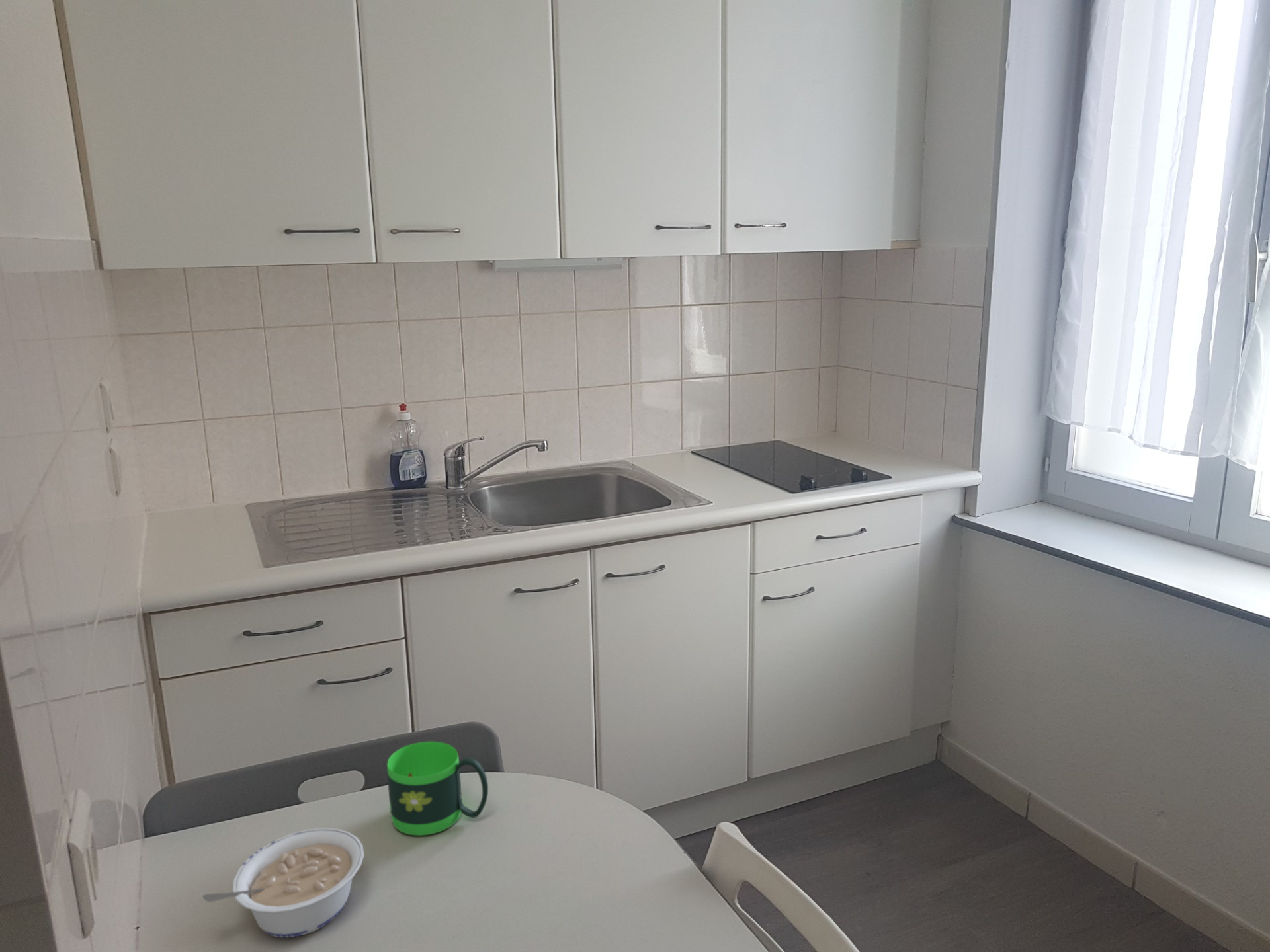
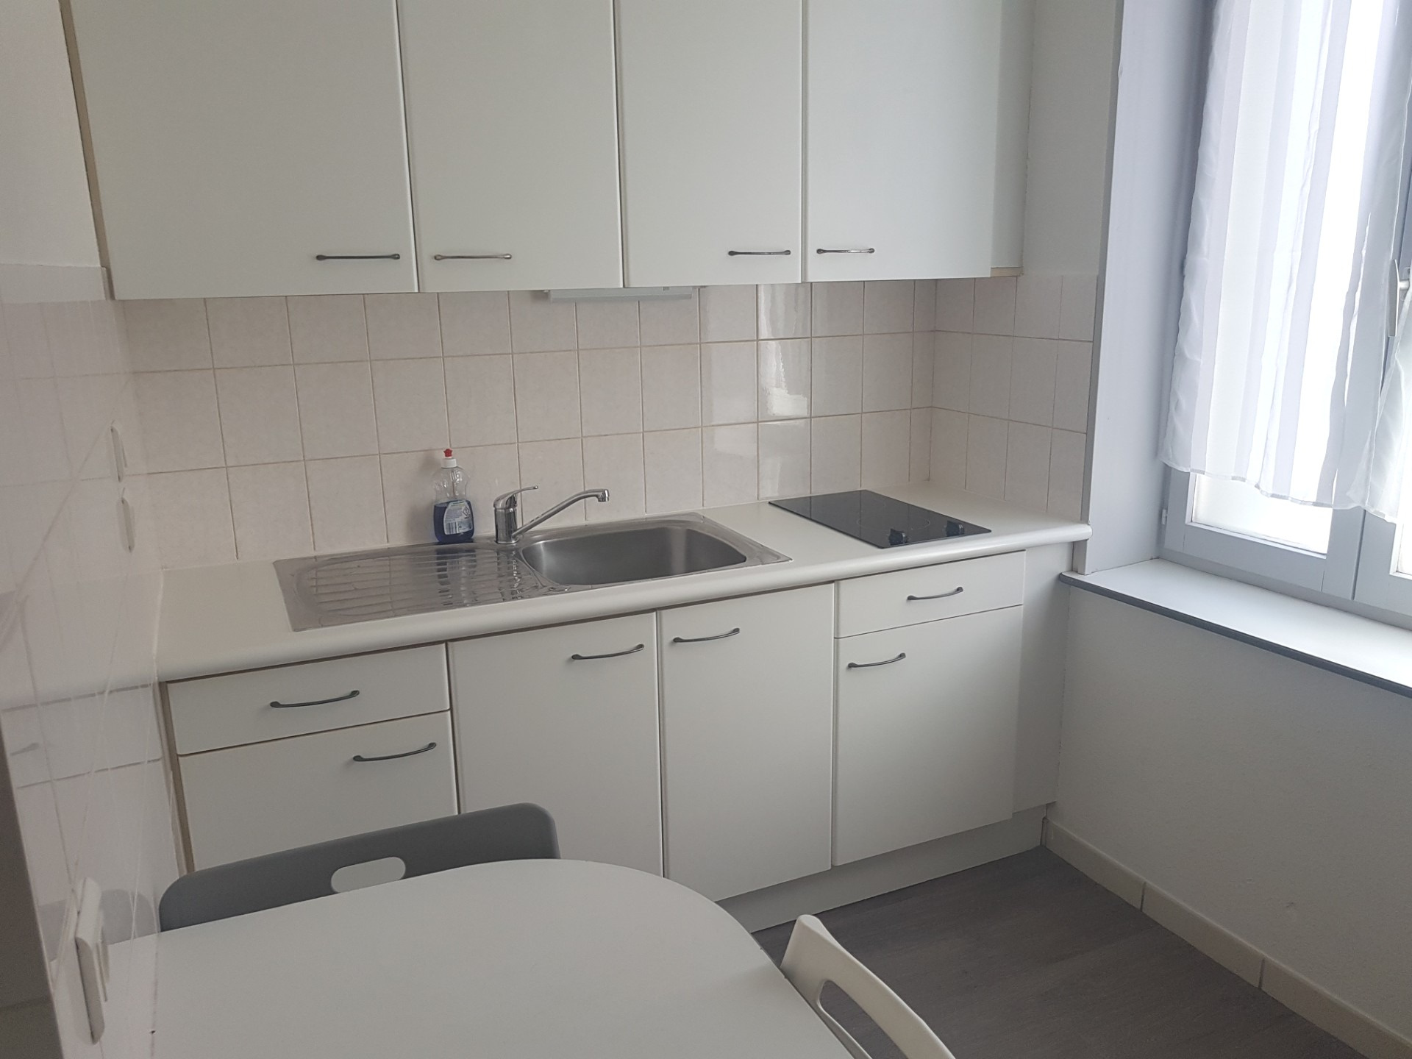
- legume [202,827,364,938]
- mug [386,741,489,836]
